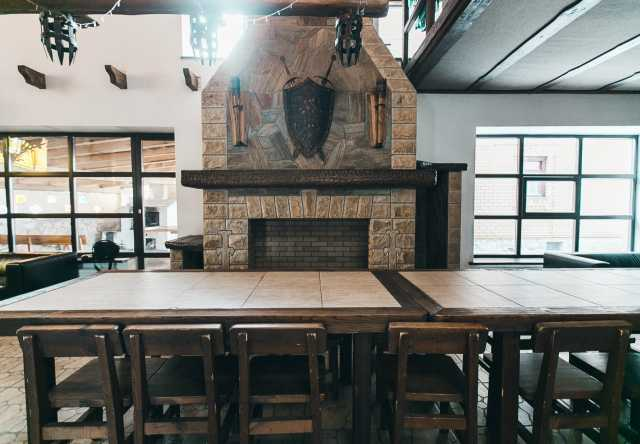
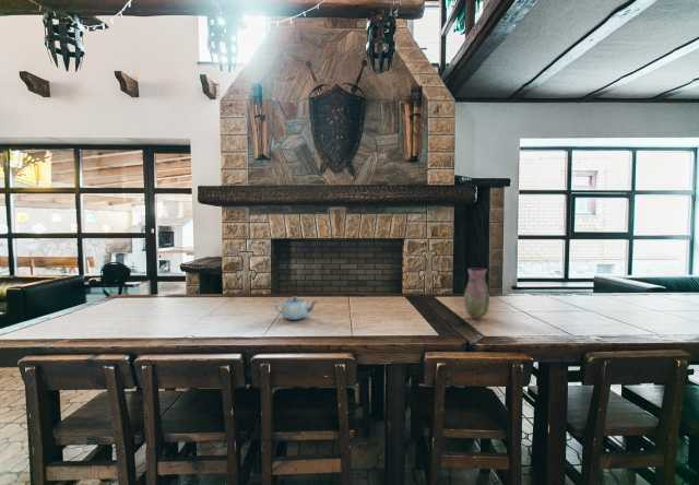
+ chinaware [273,296,319,321]
+ vase [463,267,490,319]
